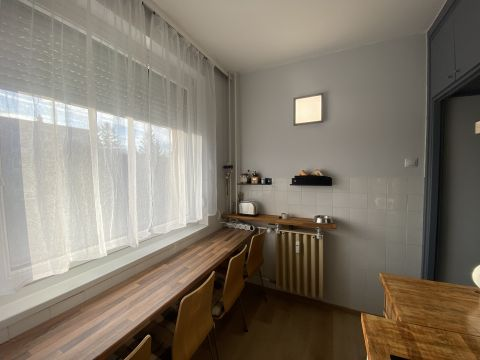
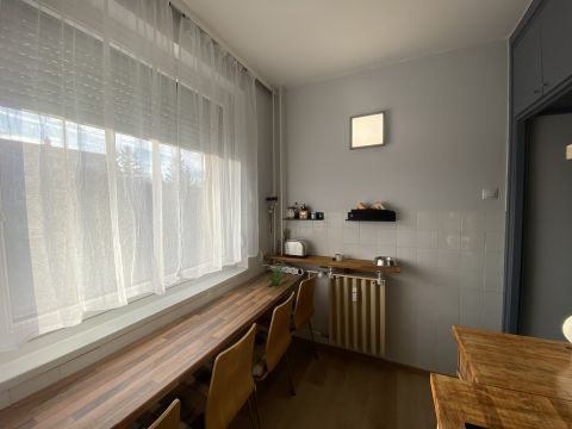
+ plant [261,261,291,287]
